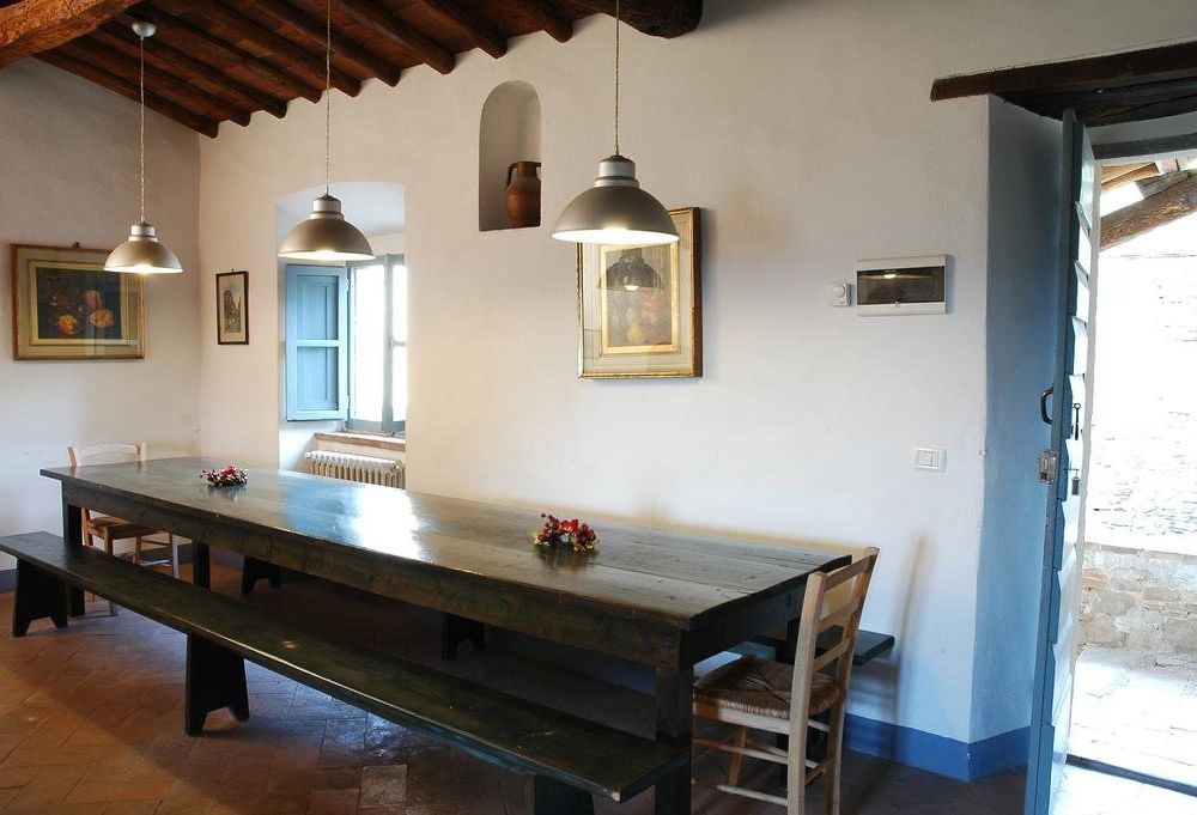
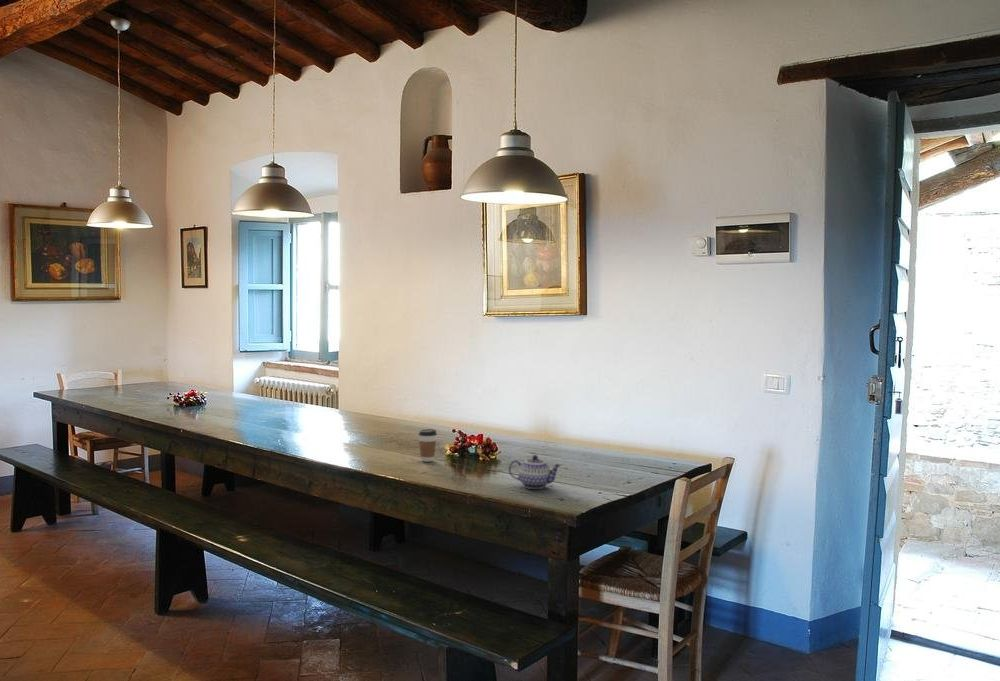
+ coffee cup [417,428,438,463]
+ teapot [508,454,562,490]
